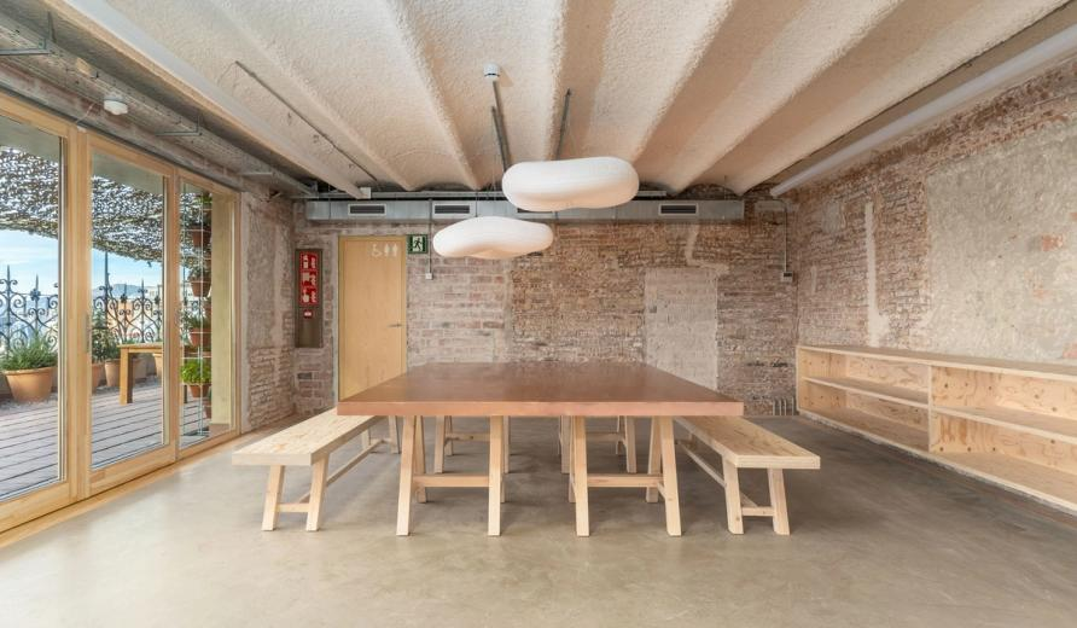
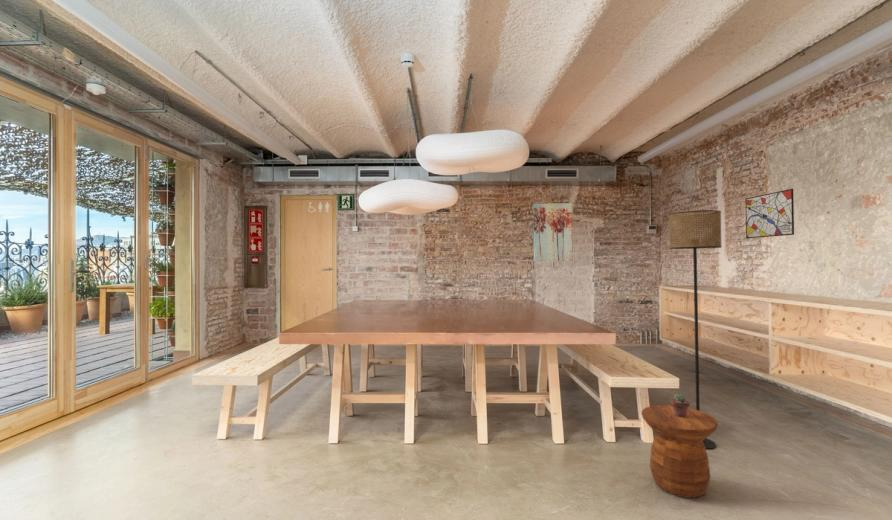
+ side table [640,404,719,499]
+ floor lamp [668,209,723,450]
+ potted succulent [670,393,691,417]
+ wall art [532,202,574,262]
+ wall art [744,188,795,239]
